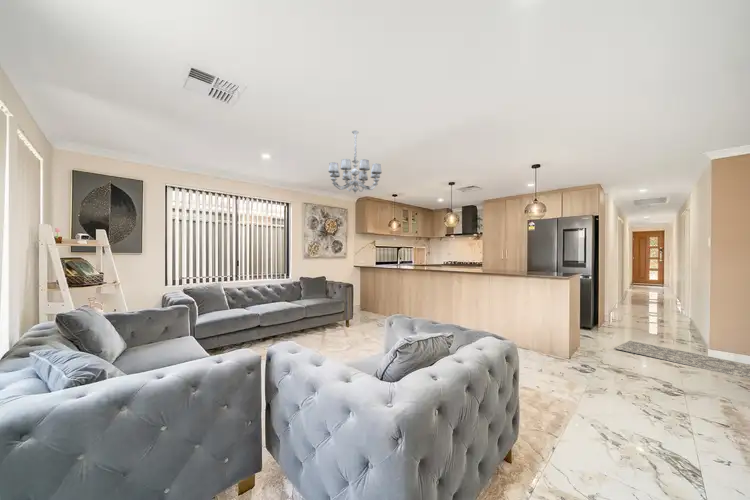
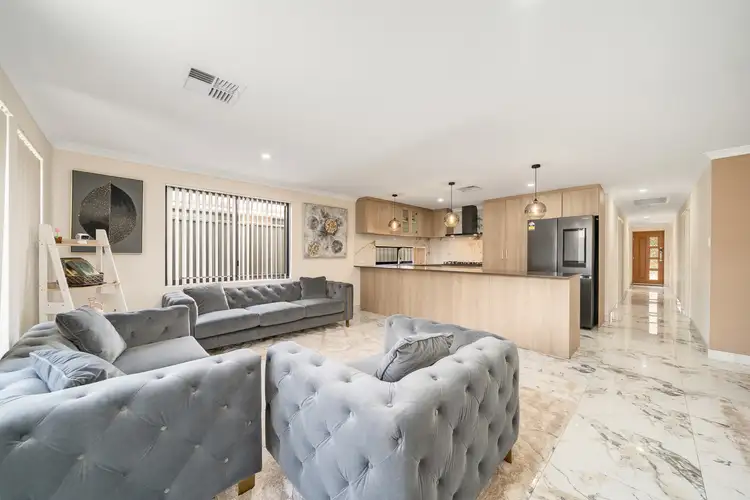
- chandelier [328,130,383,193]
- rug [613,340,750,379]
